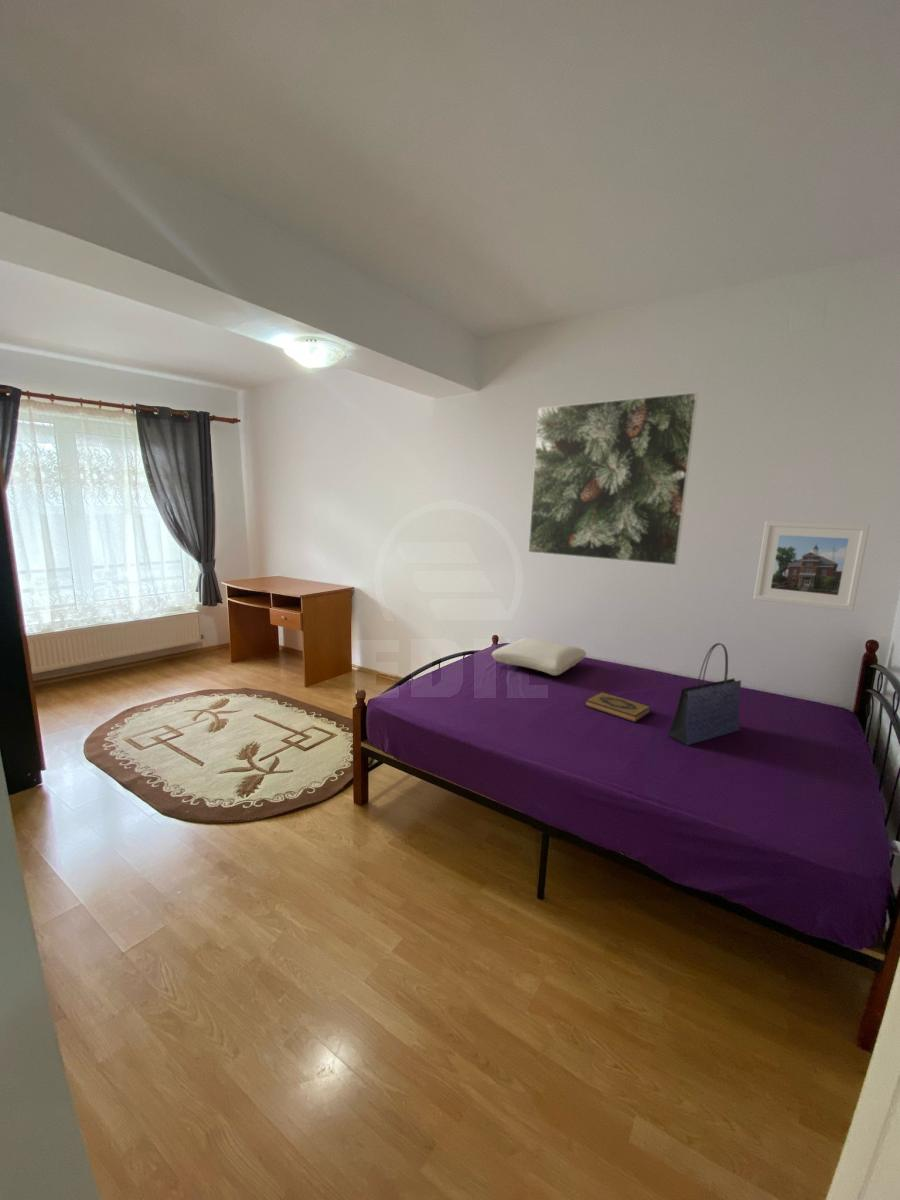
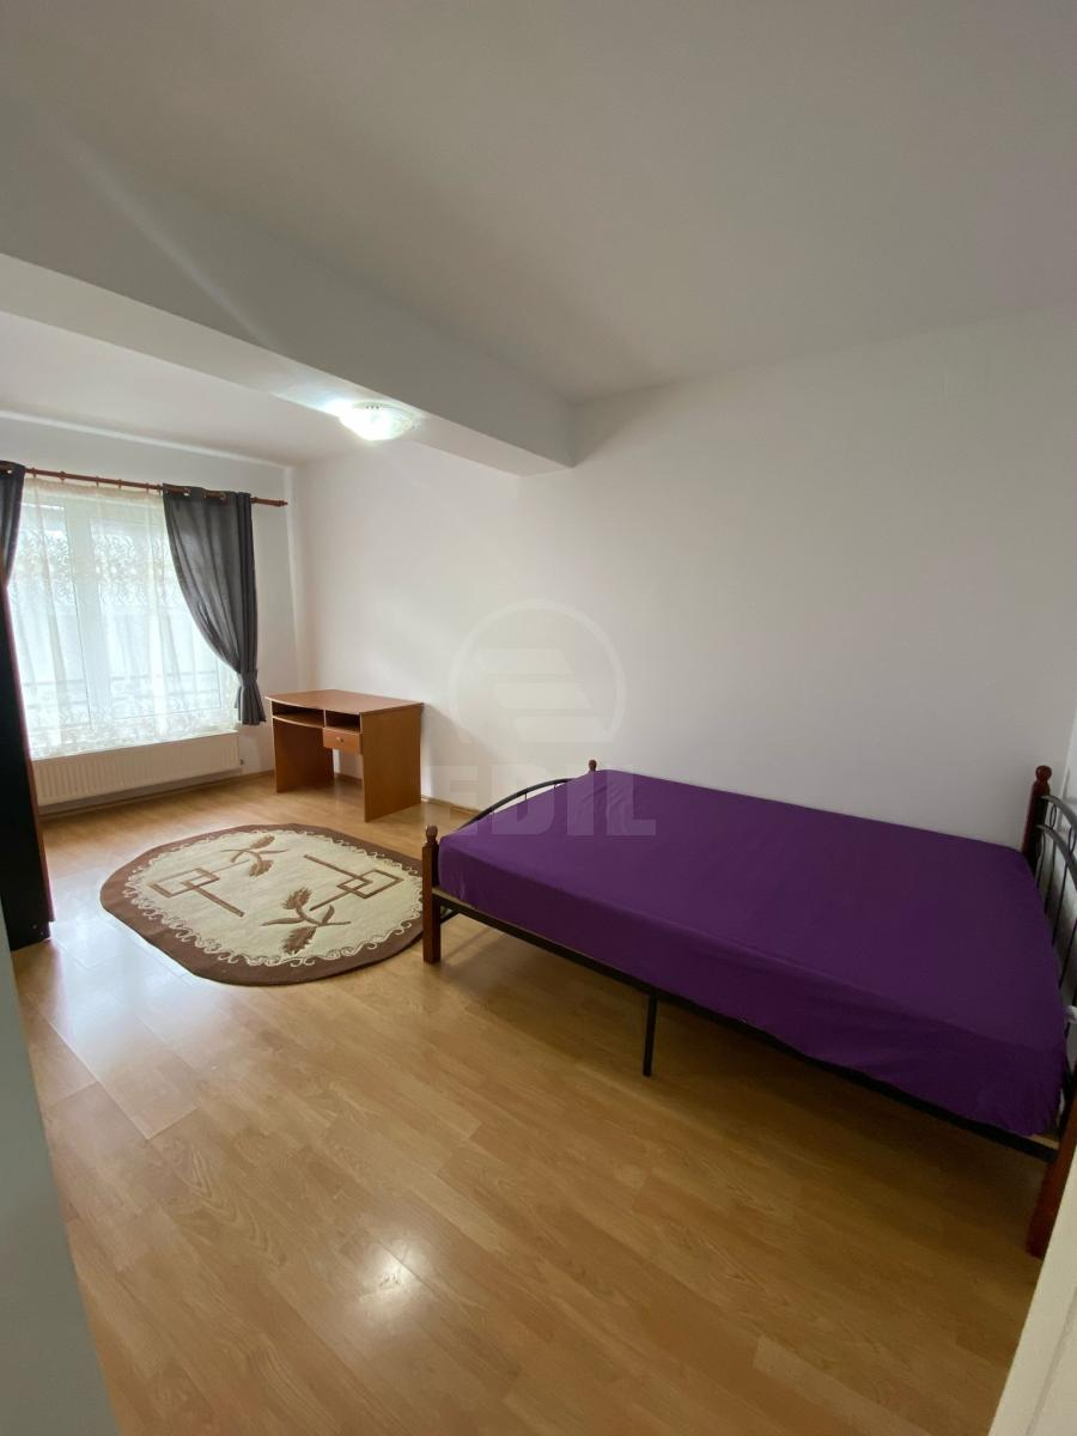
- tote bag [667,642,742,746]
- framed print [753,520,871,612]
- hardback book [584,691,652,723]
- pillow [491,637,588,676]
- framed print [527,391,699,566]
